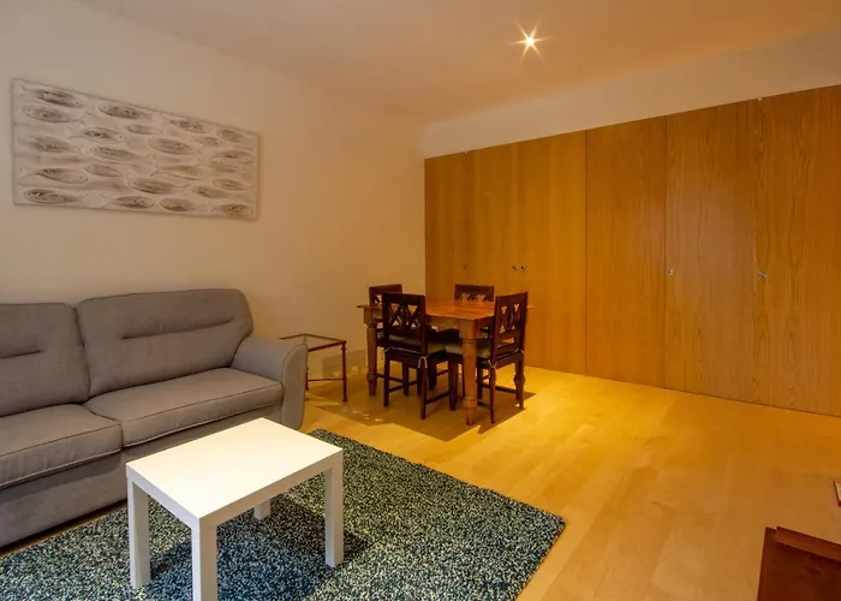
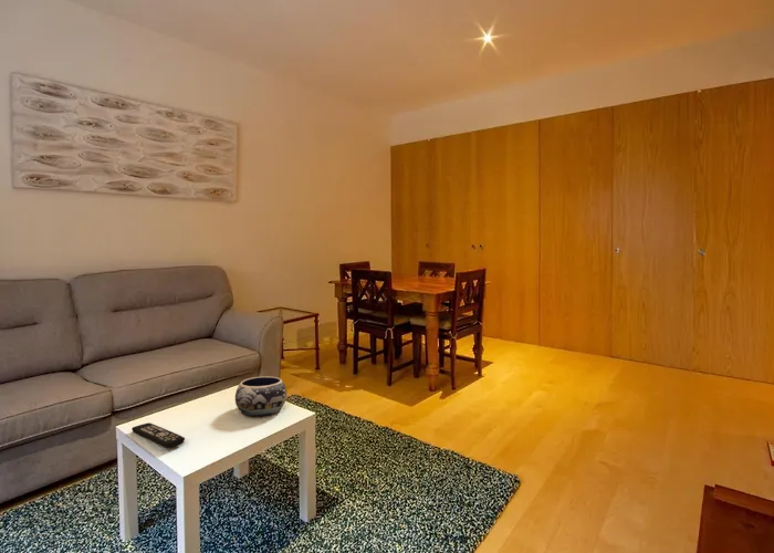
+ decorative bowl [234,375,287,418]
+ remote control [130,421,186,449]
